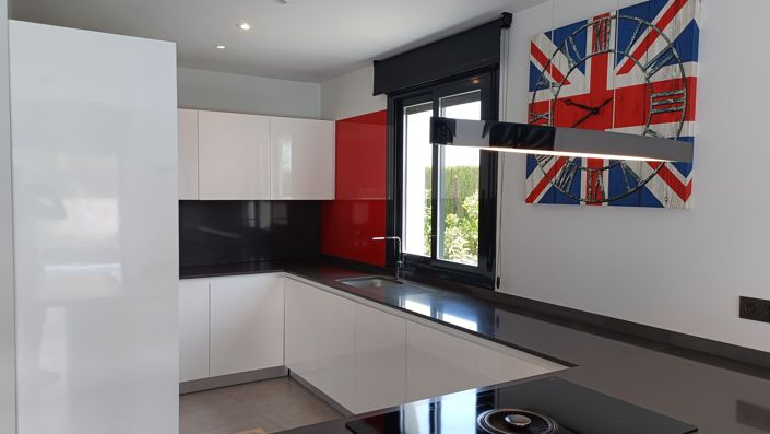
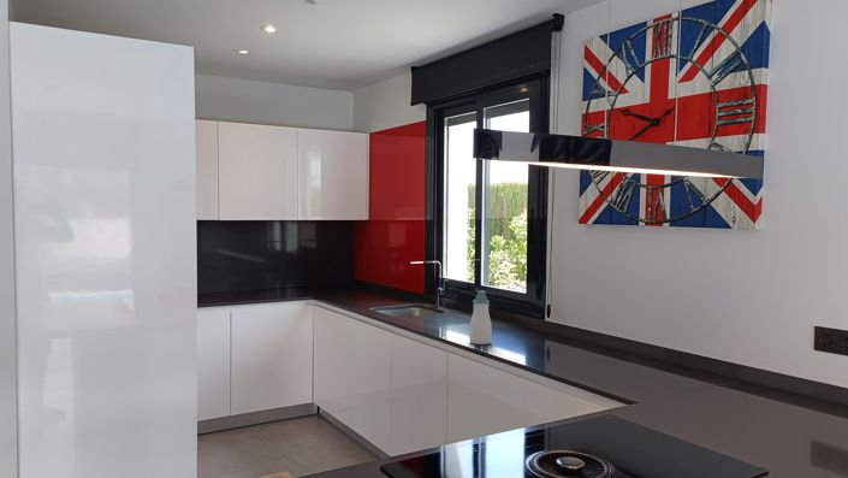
+ soap bottle [468,290,493,346]
